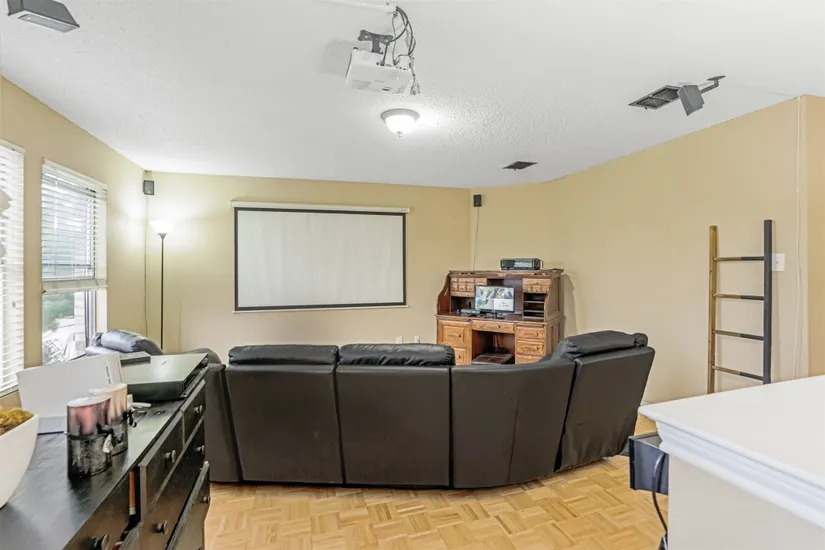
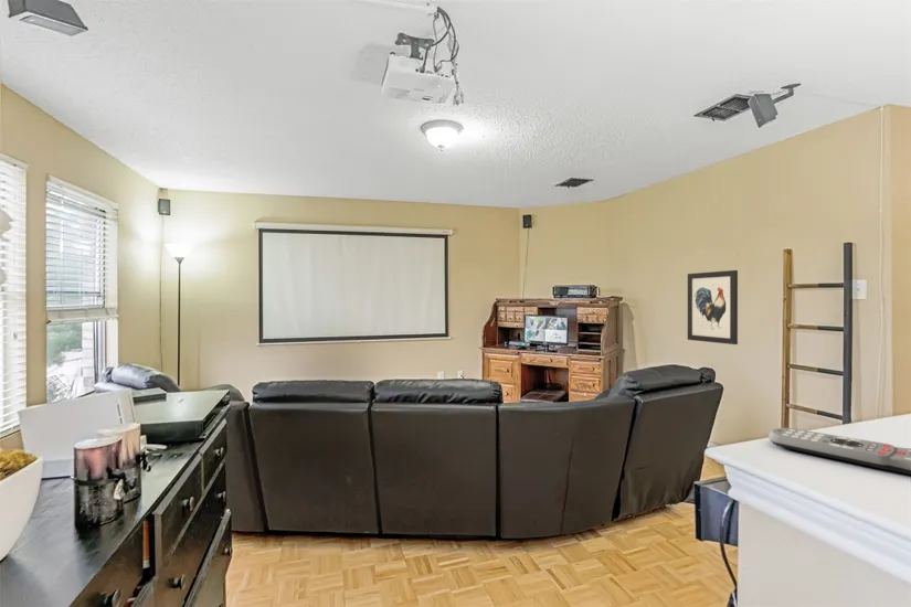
+ wall art [687,269,739,345]
+ remote control [767,427,911,476]
